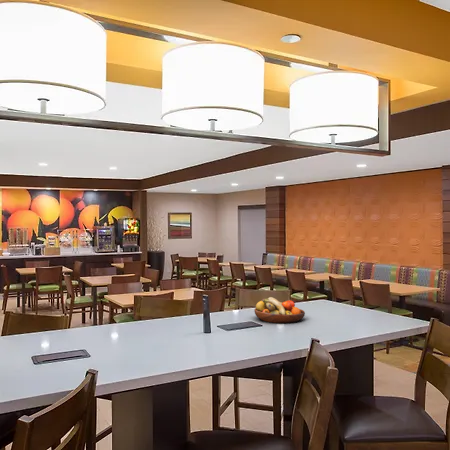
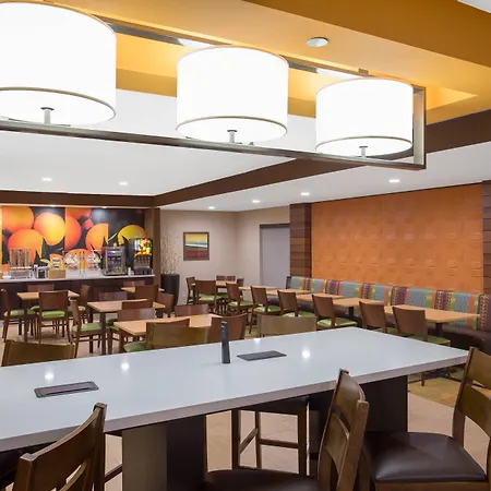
- fruit bowl [254,296,306,324]
